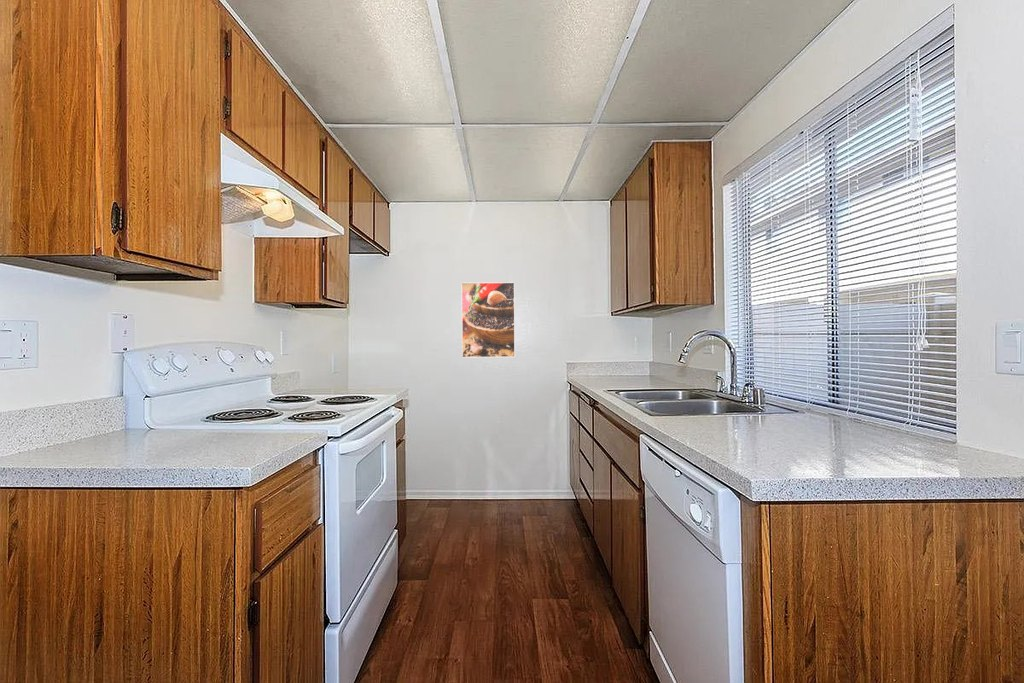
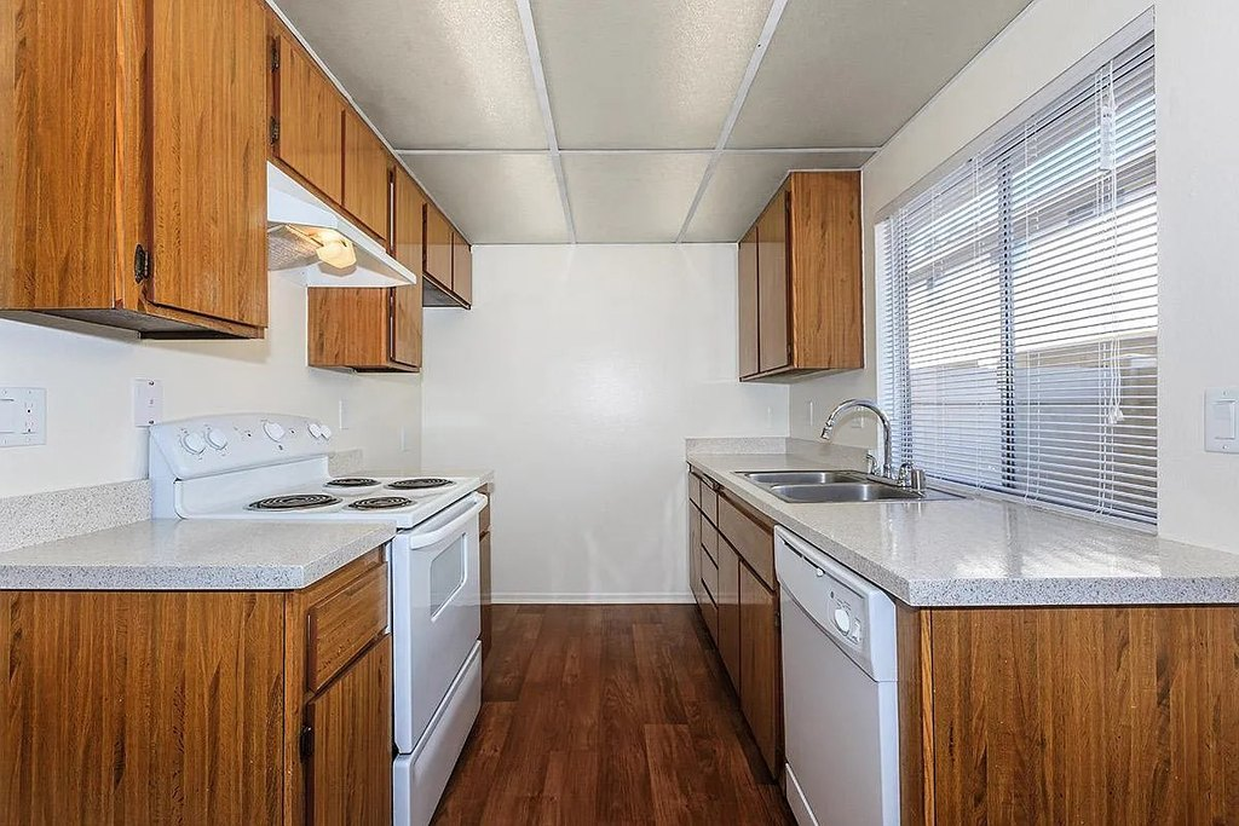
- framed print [461,281,516,358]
